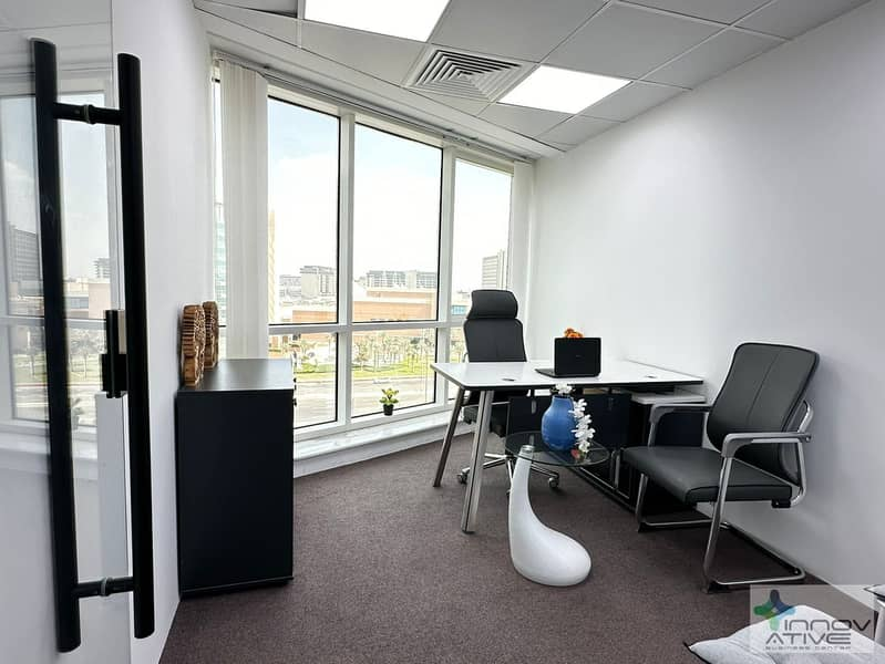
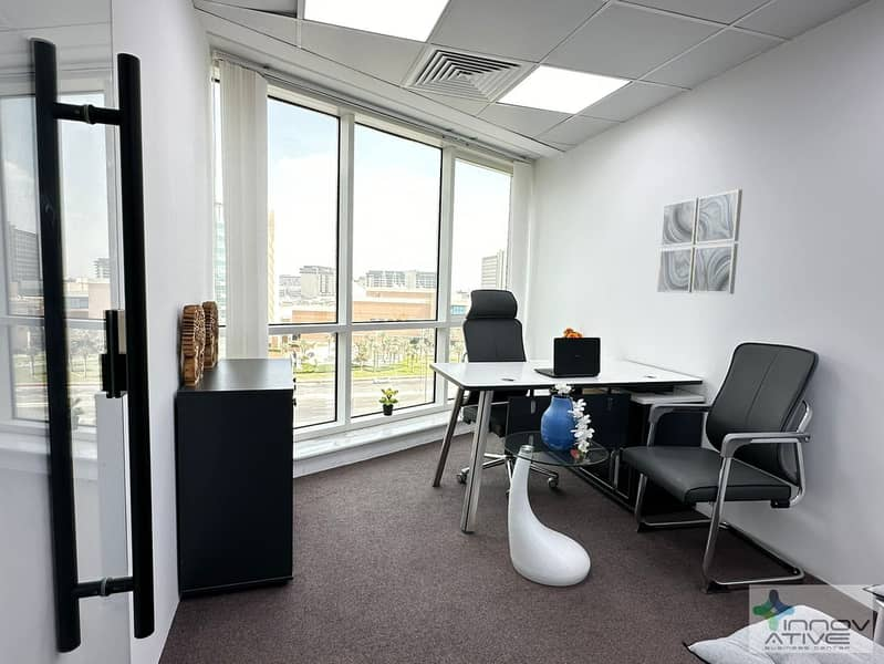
+ wall art [656,188,743,295]
